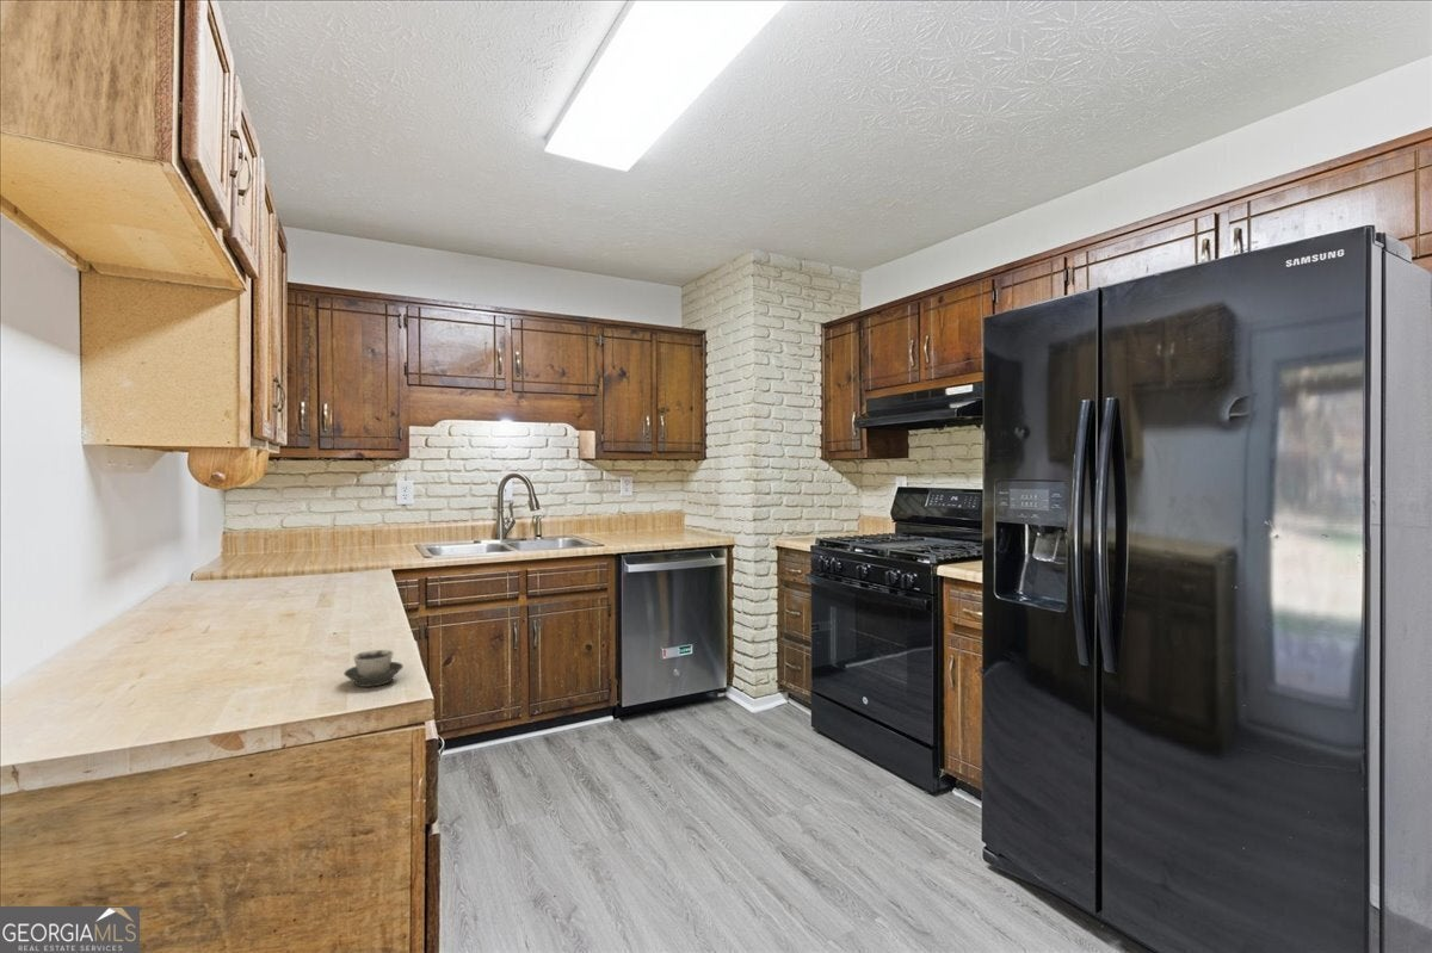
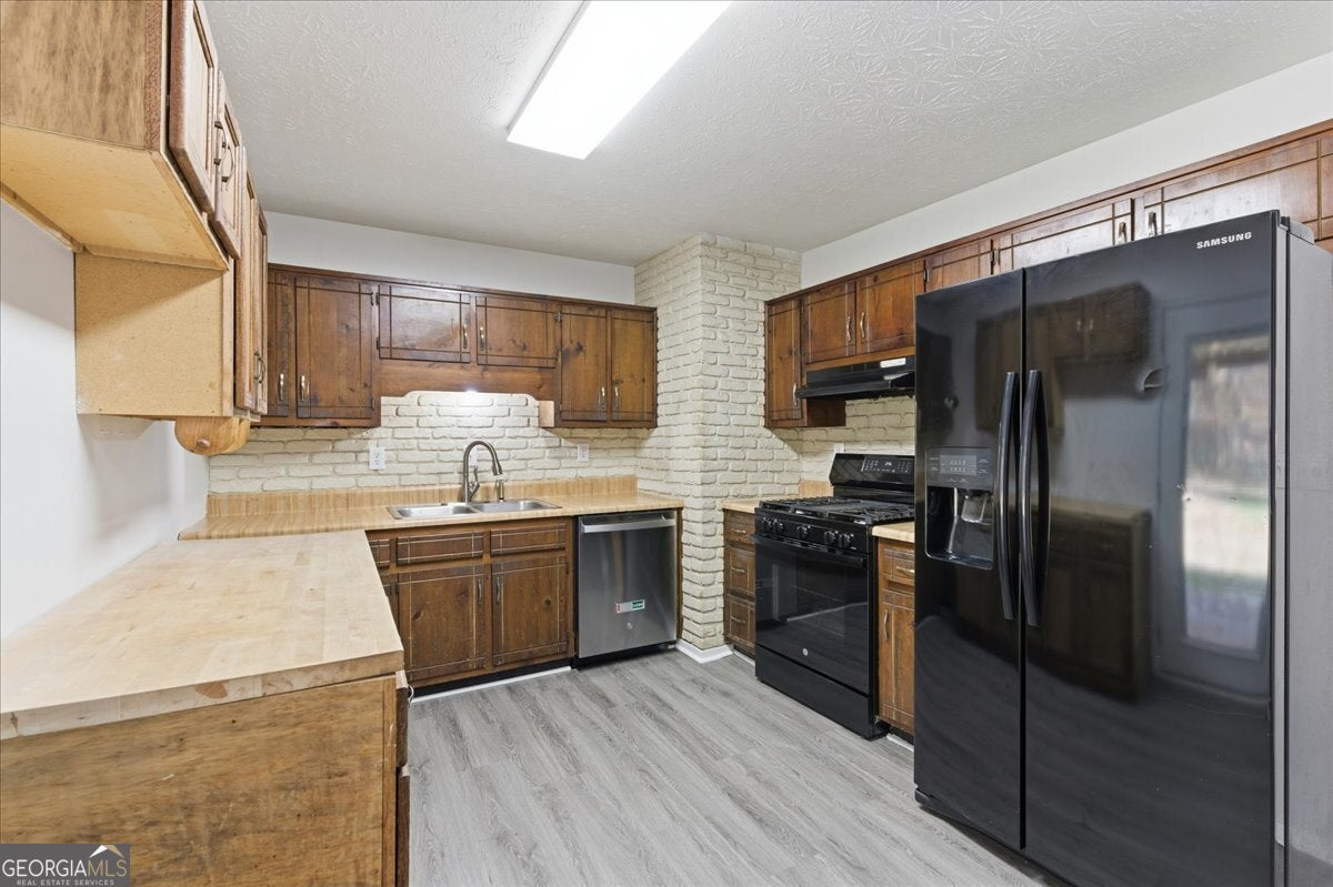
- cup [342,649,405,688]
